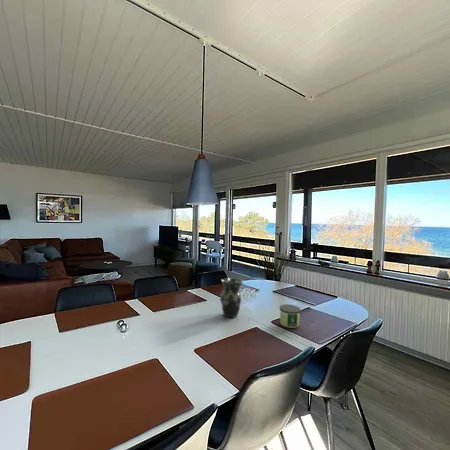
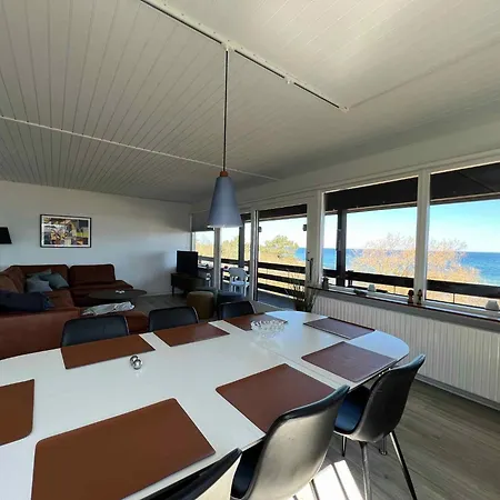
- candle [279,303,302,329]
- vase [219,277,244,318]
